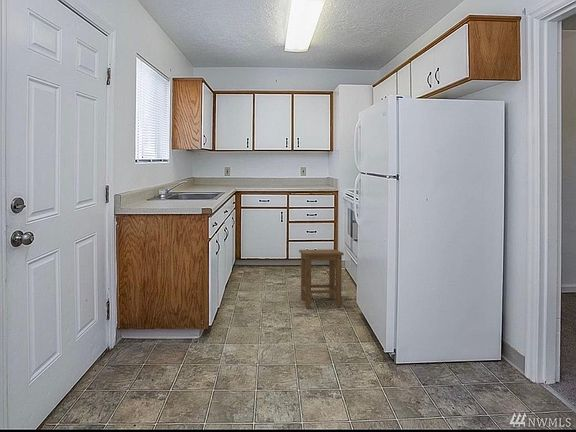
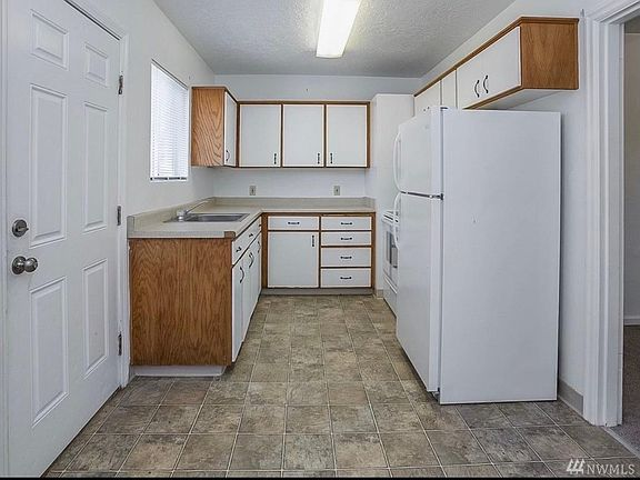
- stool [298,248,345,308]
